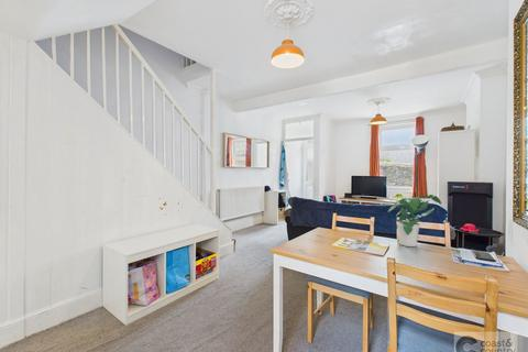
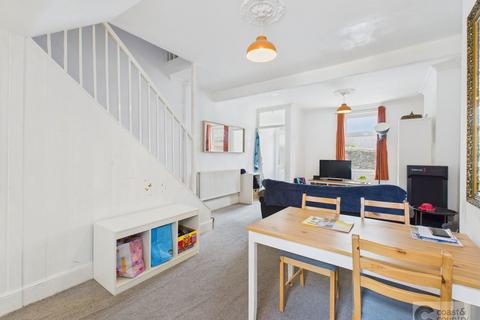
- potted plant [387,194,443,248]
